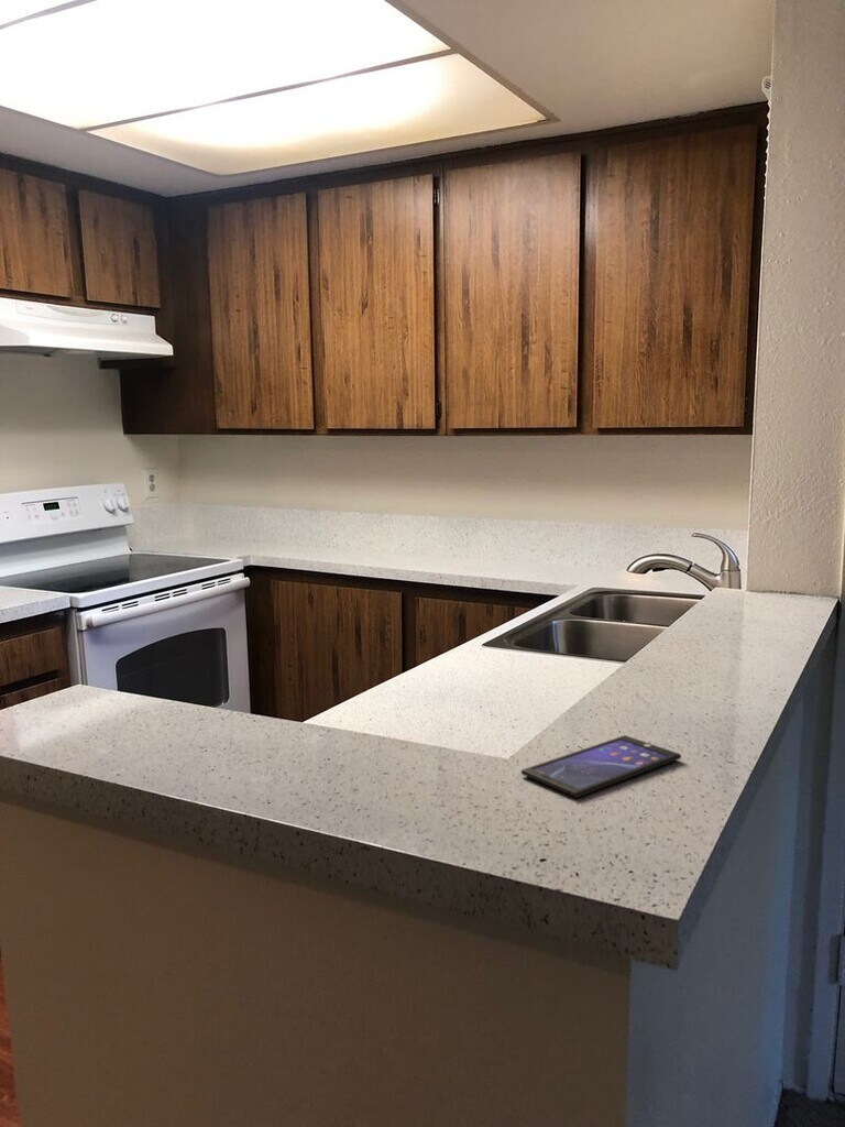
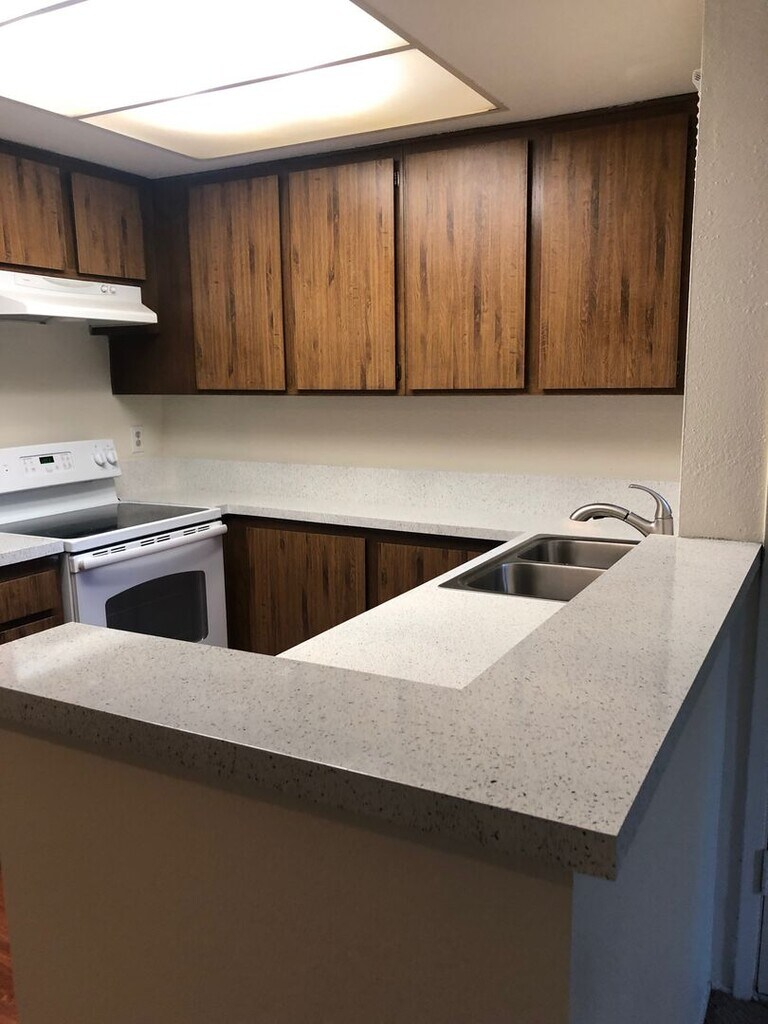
- smartphone [520,734,682,799]
